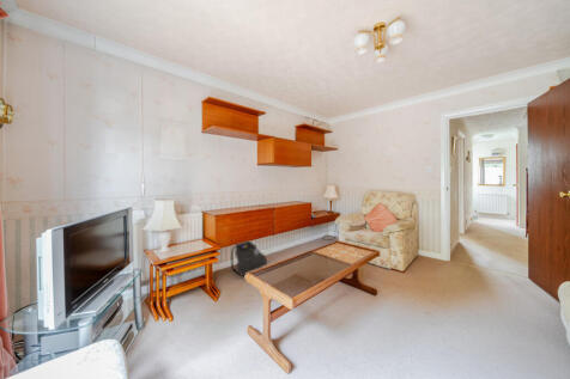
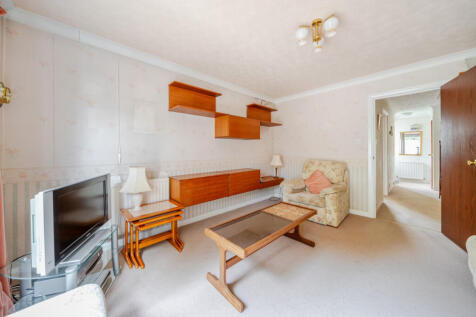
- backpack [230,240,268,276]
